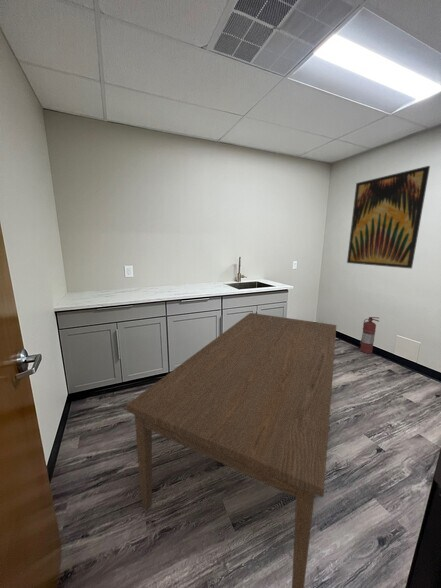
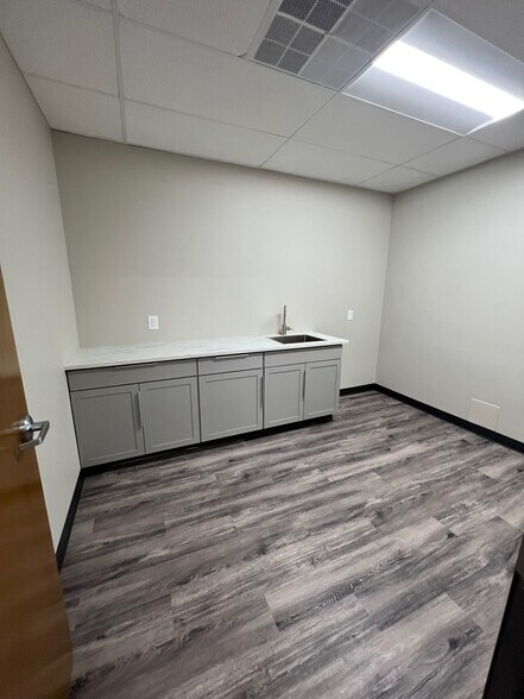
- dining table [125,312,337,588]
- wall art [346,165,431,269]
- fire extinguisher [359,316,380,354]
